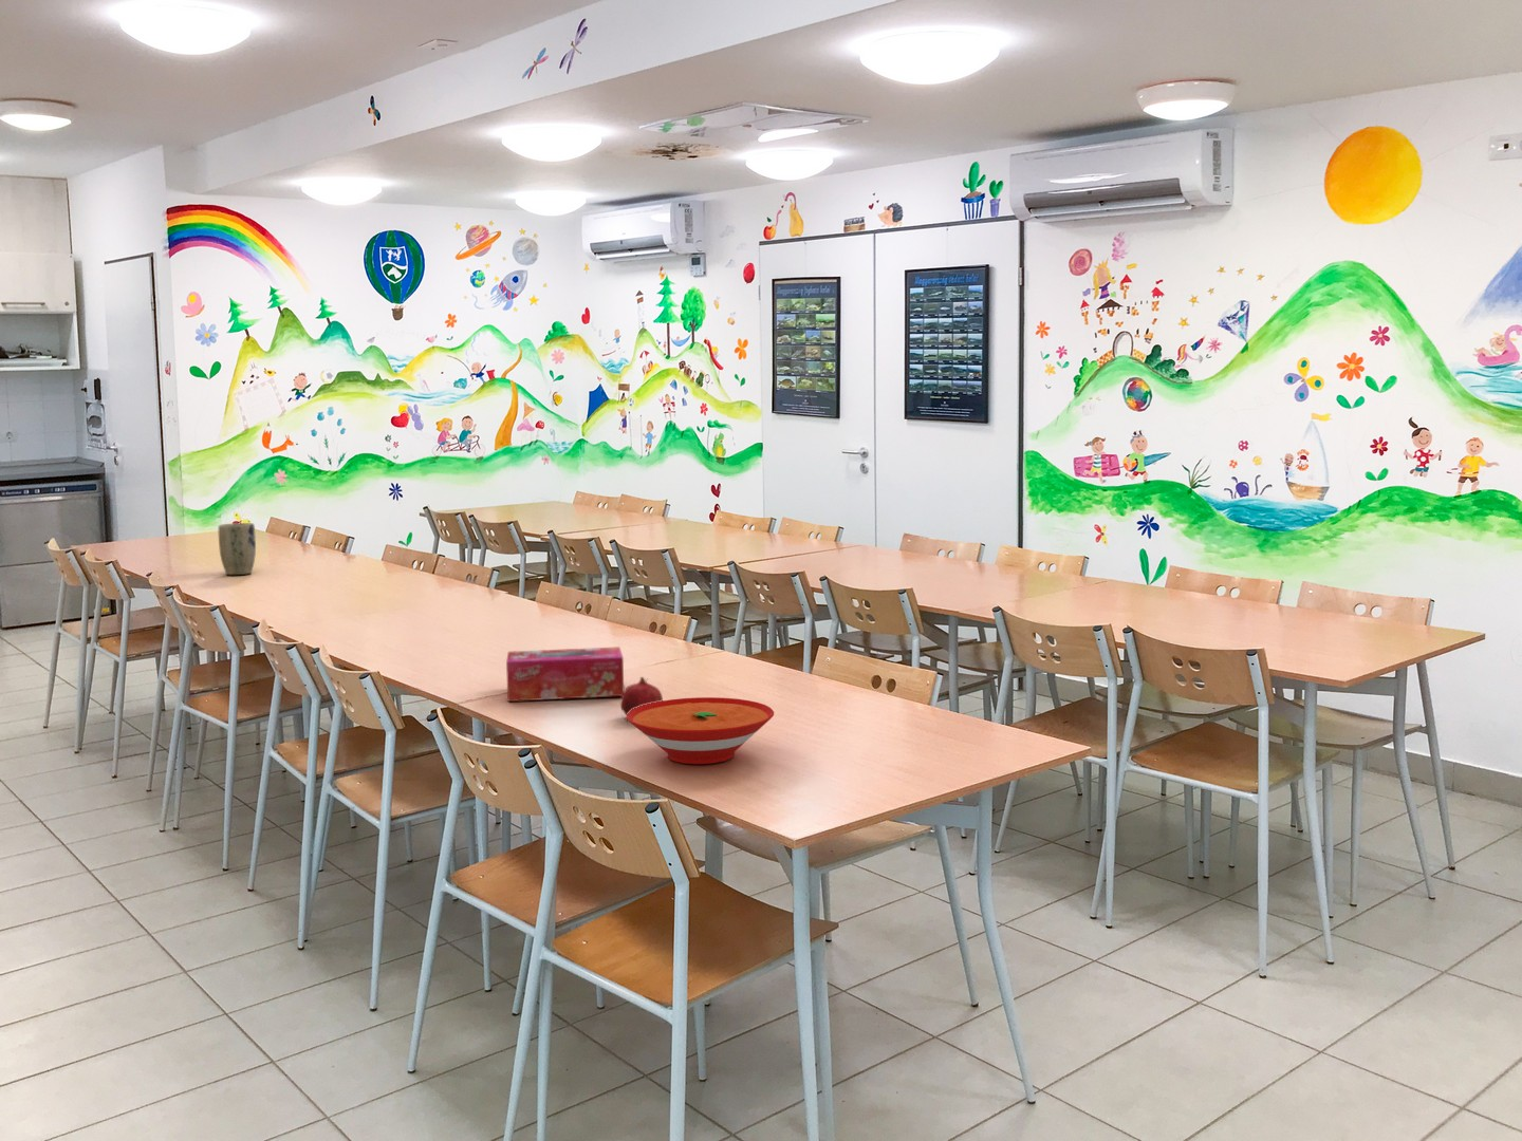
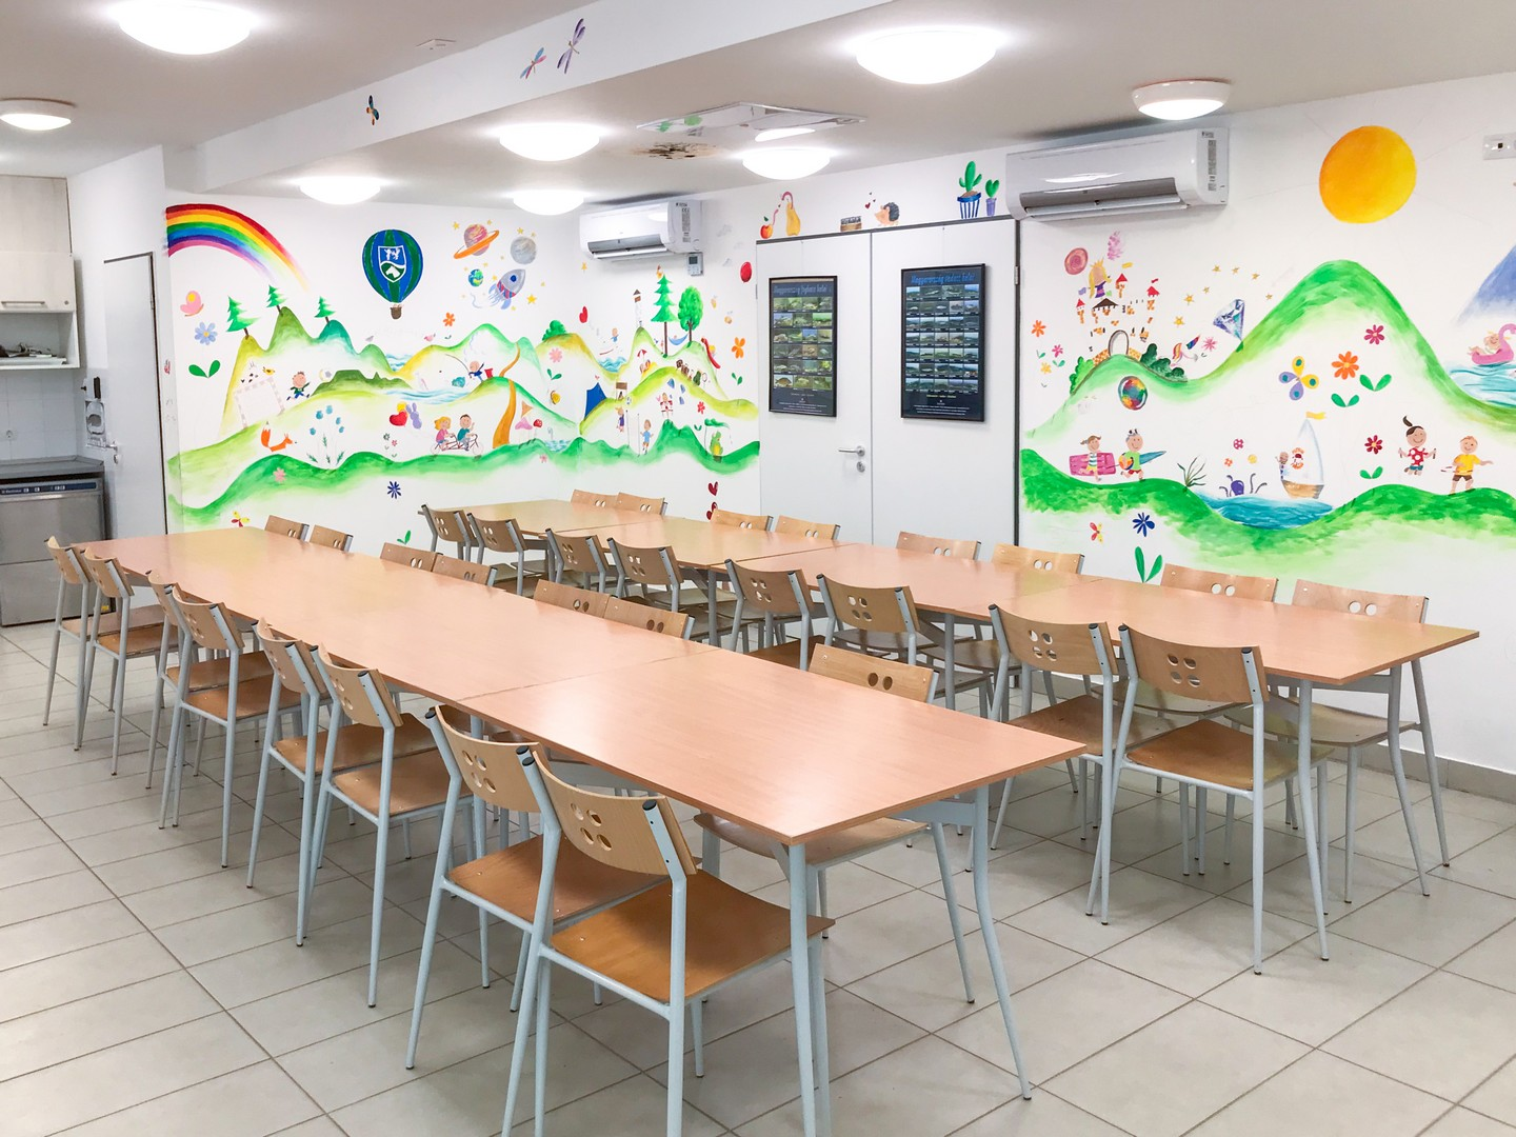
- plant pot [218,521,256,575]
- tissue box [506,646,624,702]
- fruit [620,676,664,716]
- bowl [624,696,774,765]
